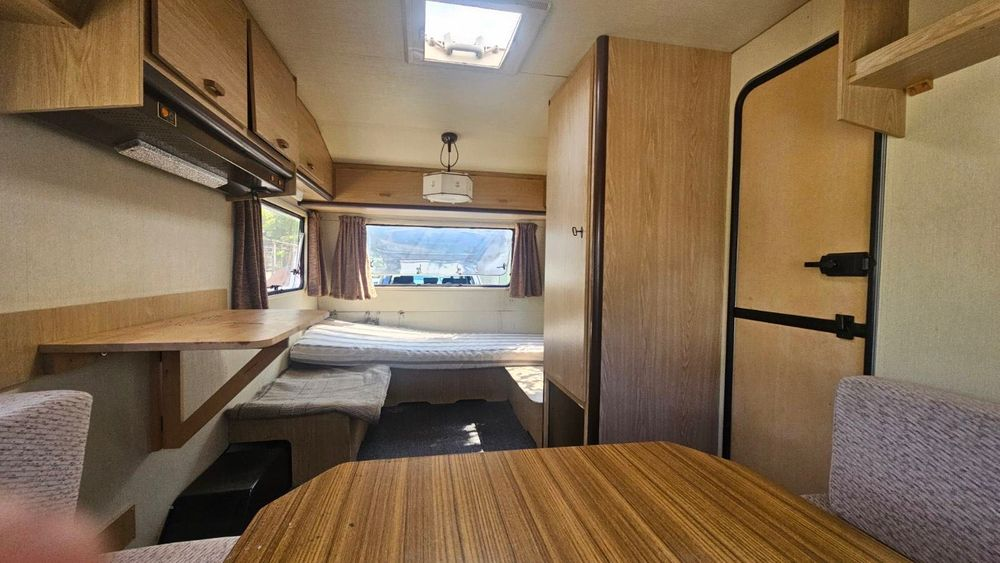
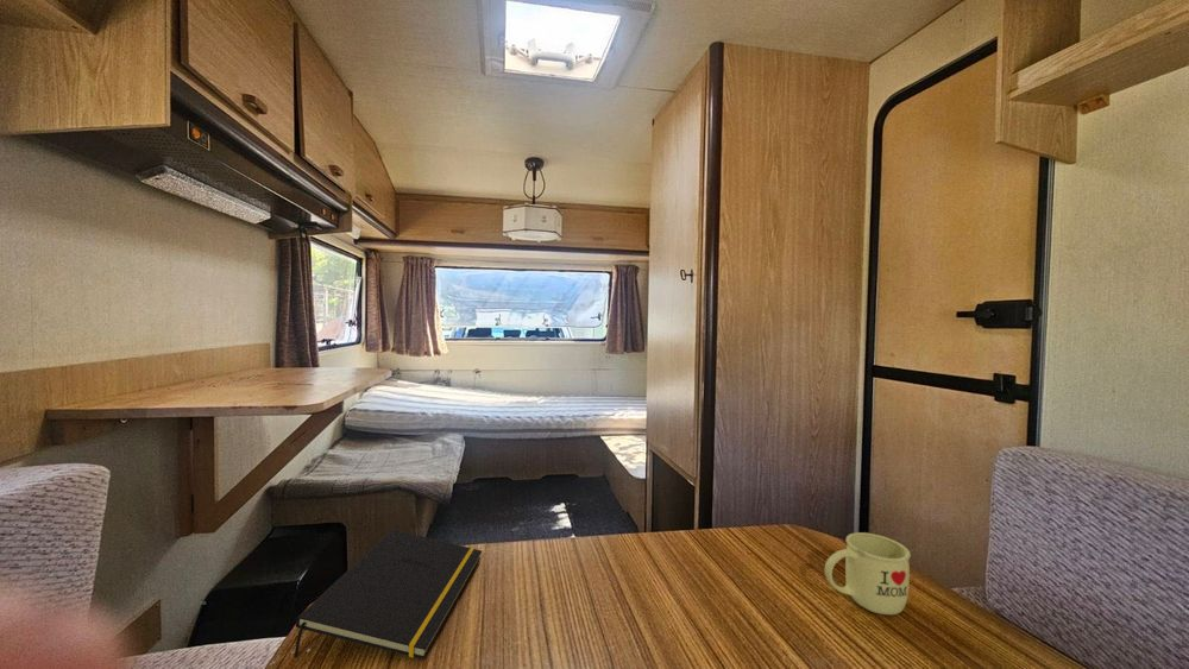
+ mug [824,531,912,616]
+ notepad [292,528,483,661]
